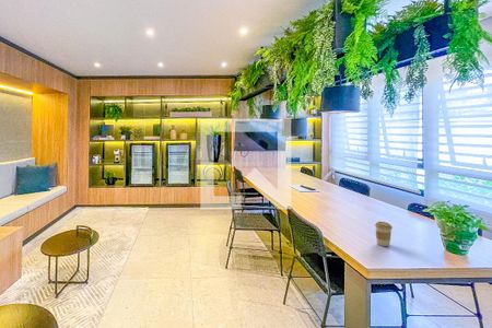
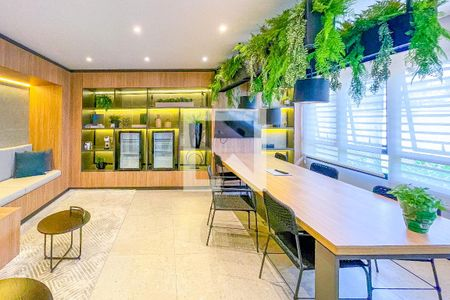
- coffee cup [374,221,394,247]
